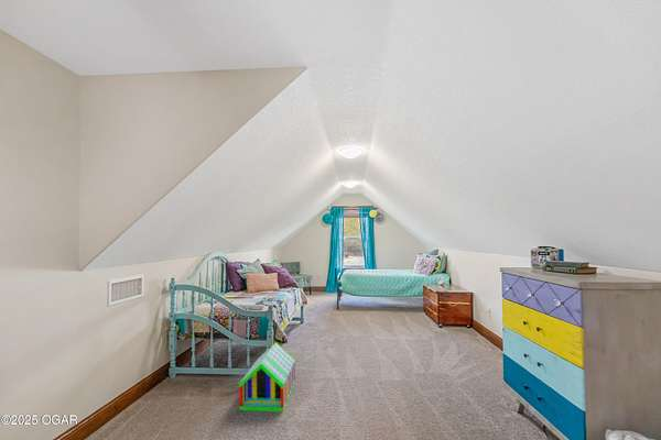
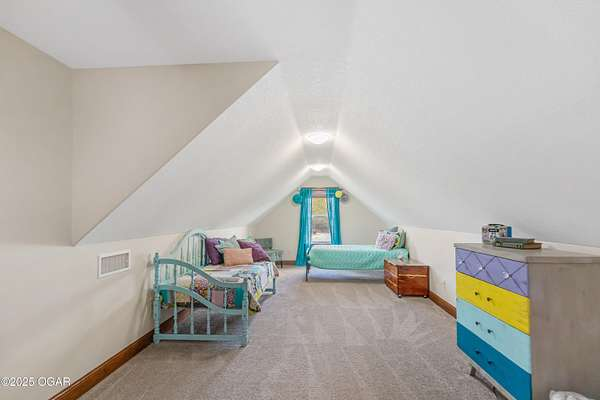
- toy house [238,342,296,413]
